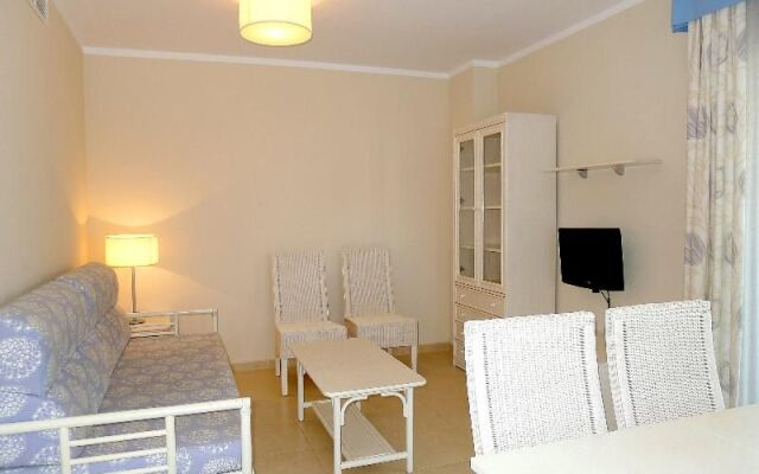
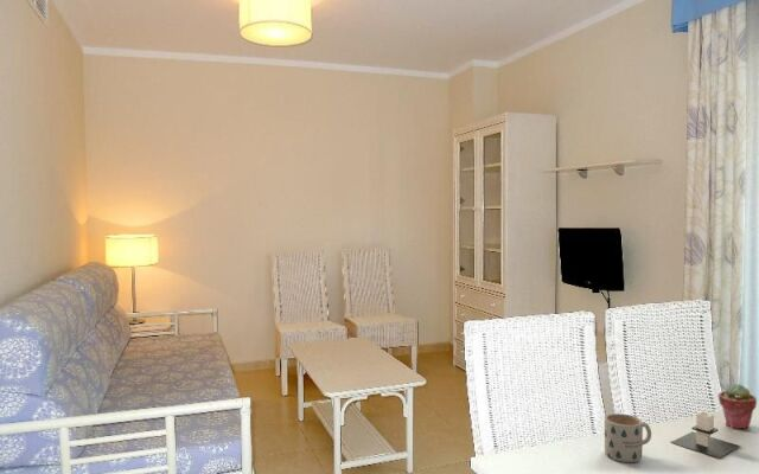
+ mug [604,412,652,463]
+ potted succulent [717,383,758,430]
+ architectural model [670,410,741,459]
